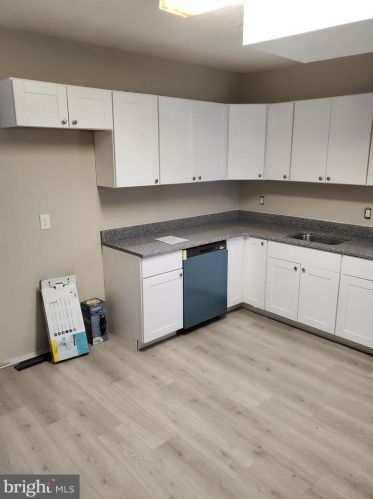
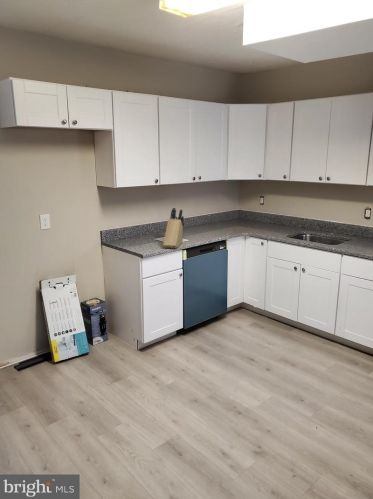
+ knife block [162,207,185,249]
